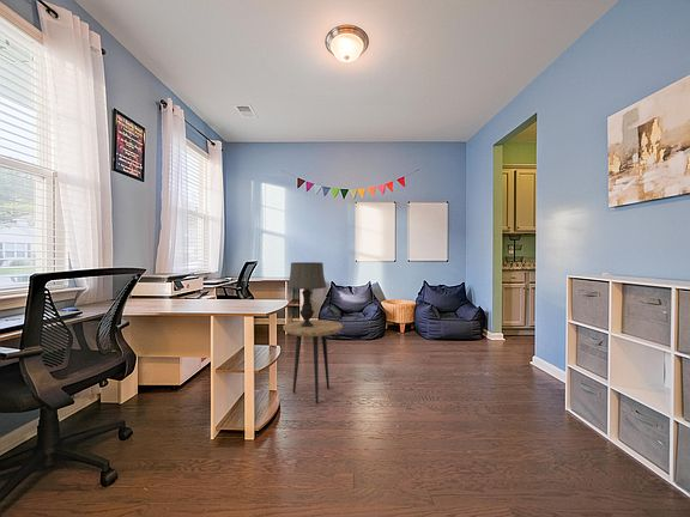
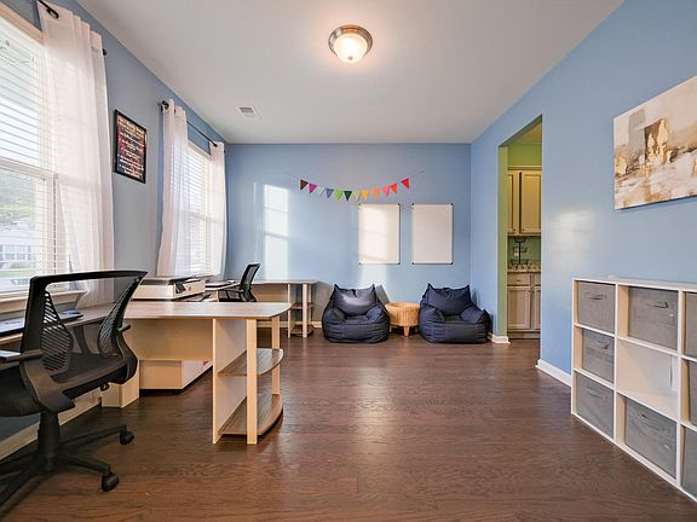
- table lamp [286,261,327,327]
- side table [283,318,344,405]
